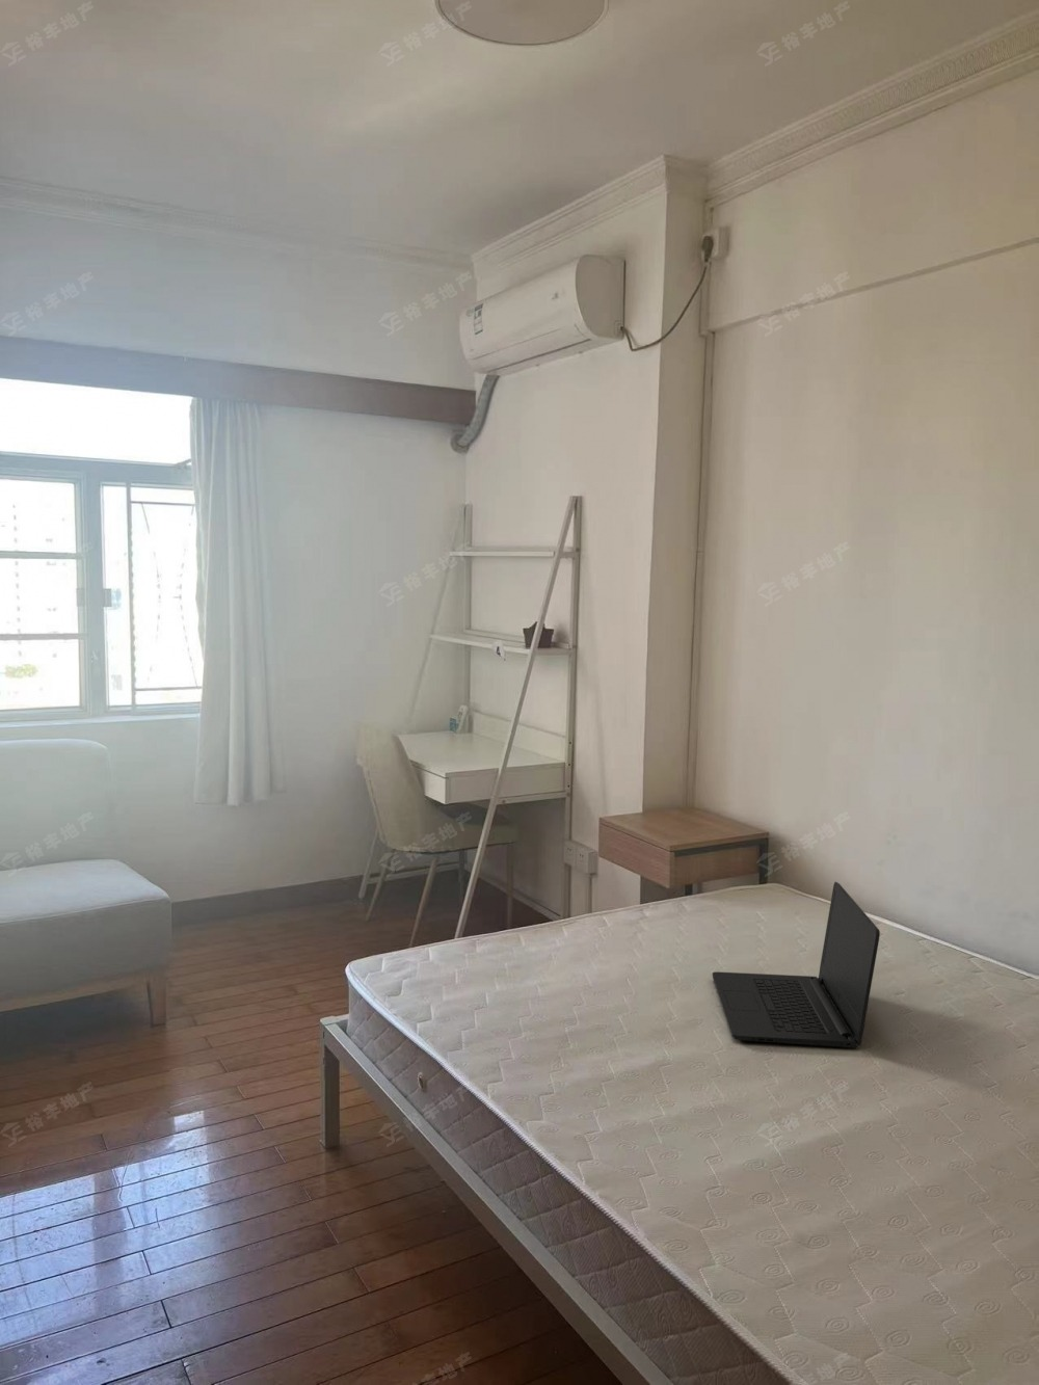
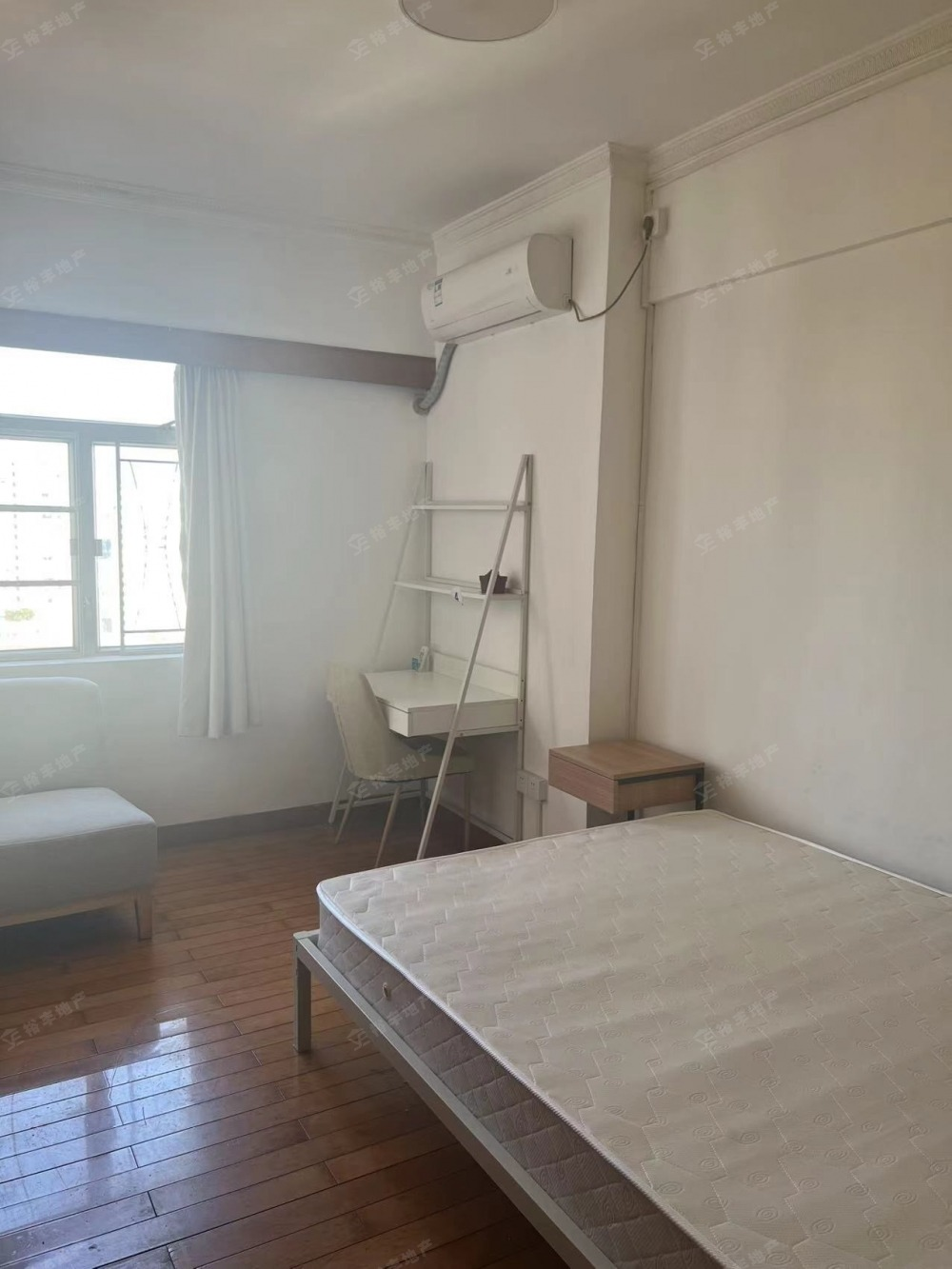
- laptop [712,881,881,1049]
